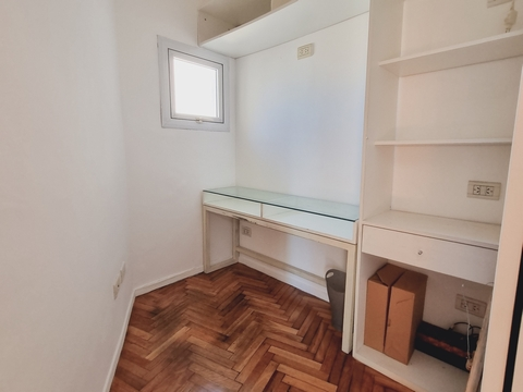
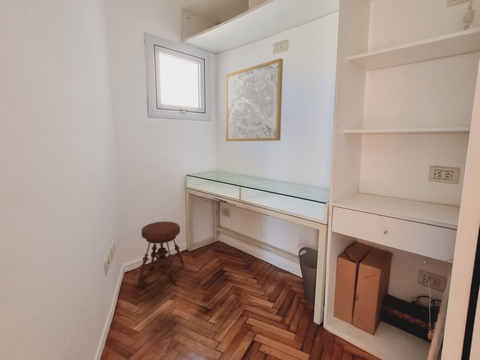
+ wall art [225,57,284,142]
+ stool [136,220,186,286]
